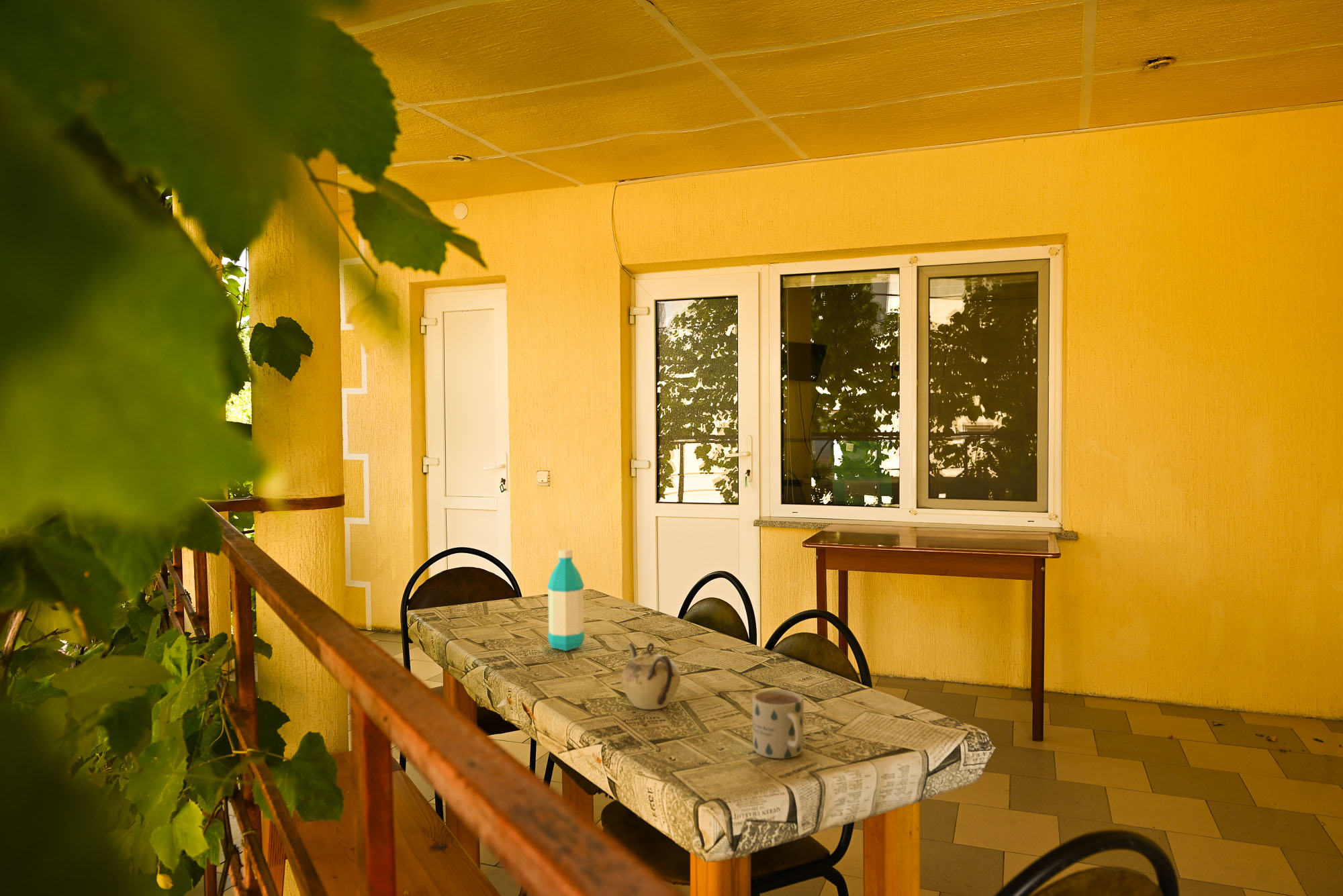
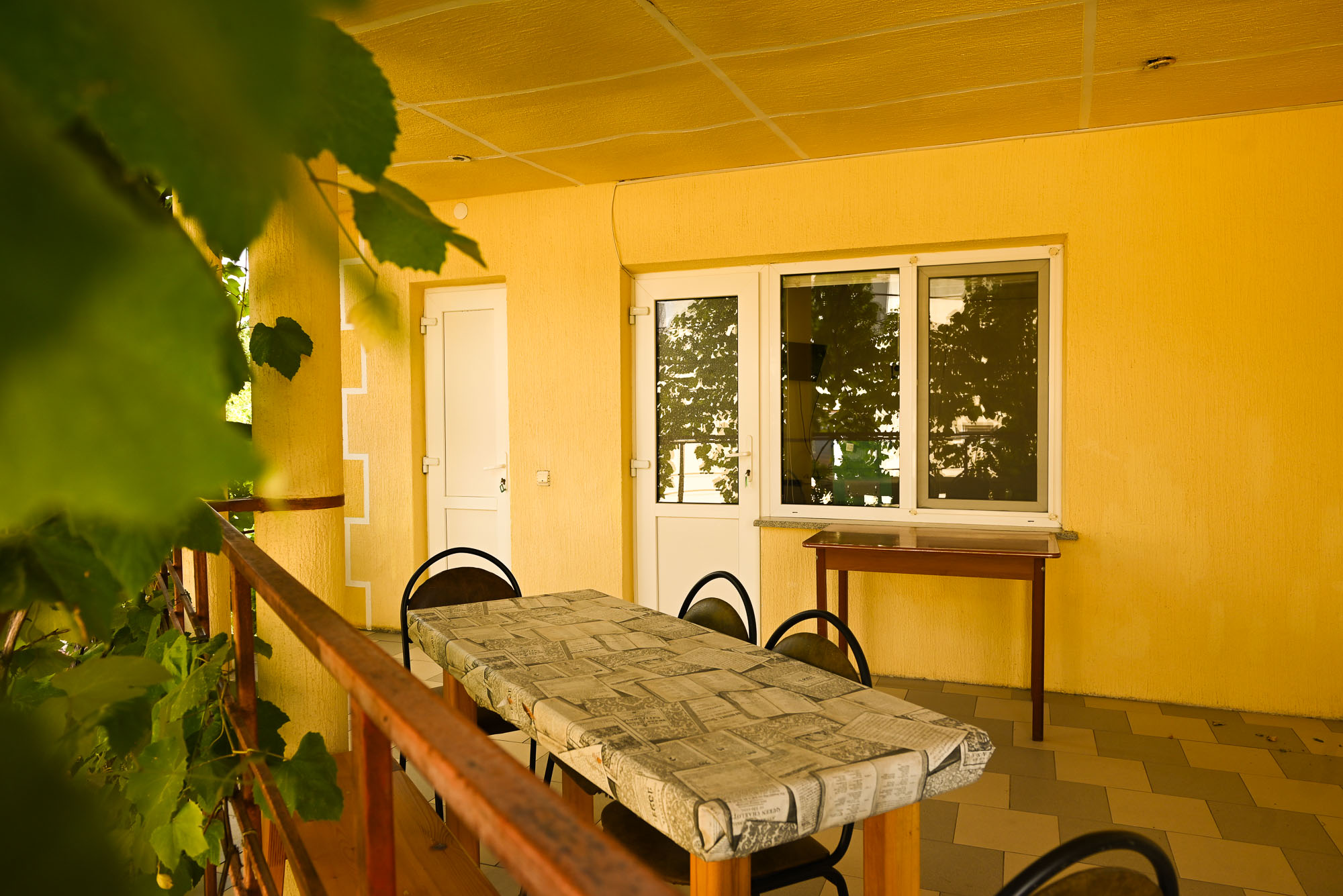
- water bottle [547,548,585,652]
- mug [751,689,804,759]
- teapot [620,642,681,710]
